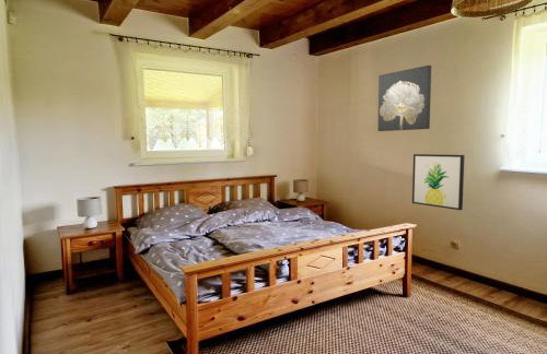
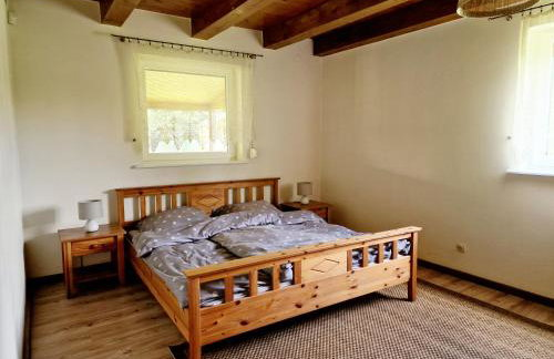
- wall art [376,64,432,132]
- wall art [411,153,466,211]
